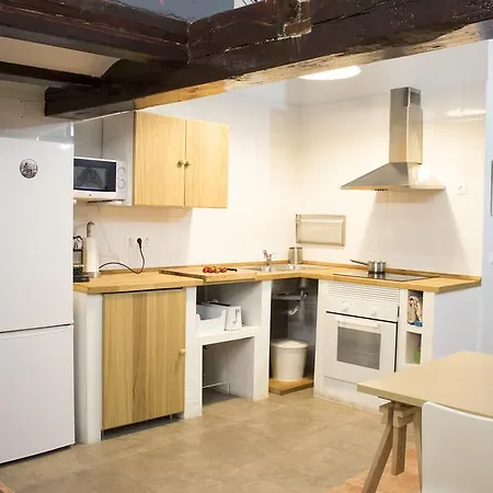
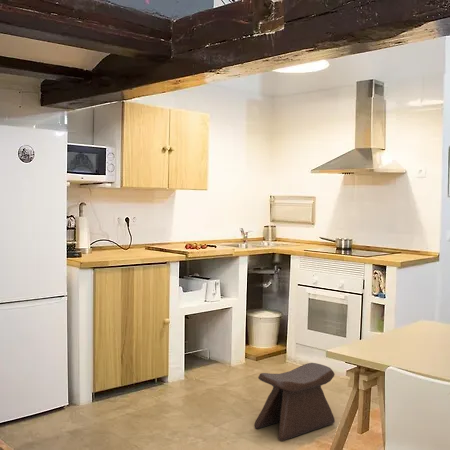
+ stool [253,362,336,442]
